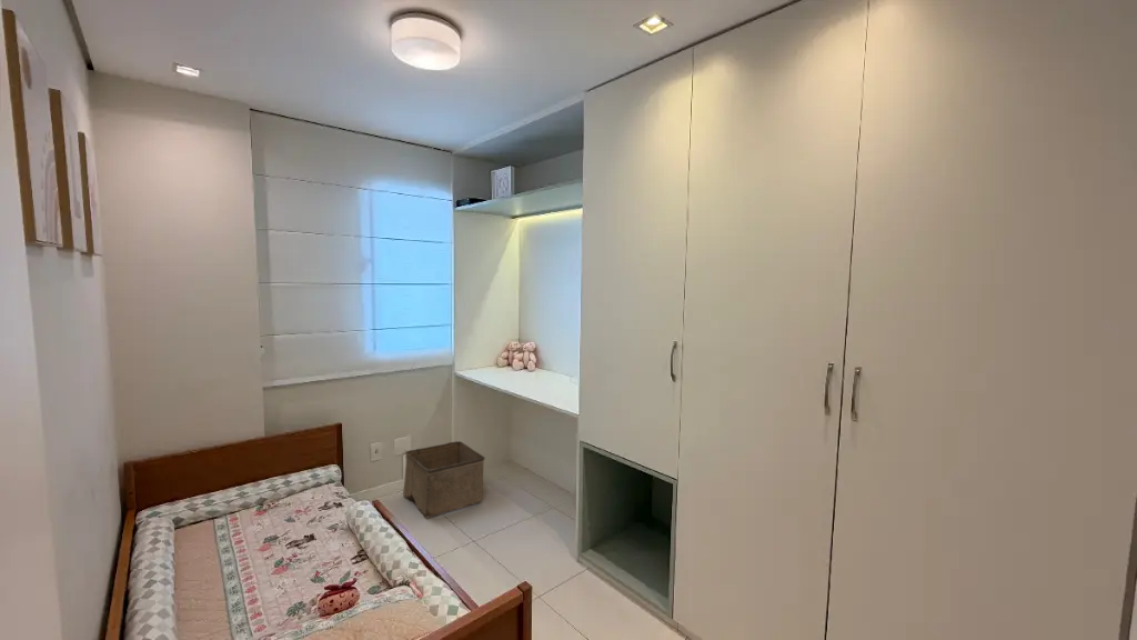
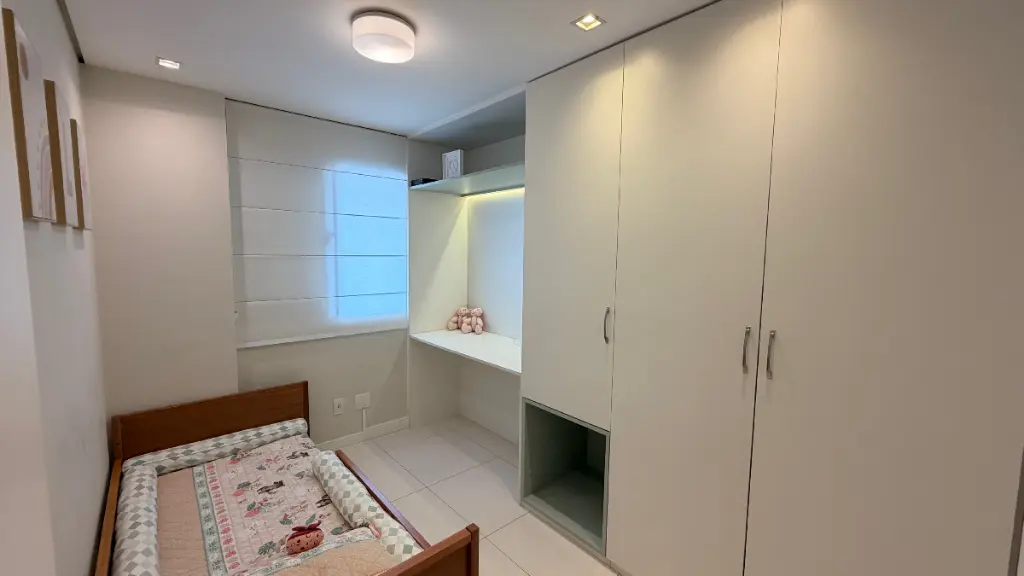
- storage bin [402,440,486,519]
